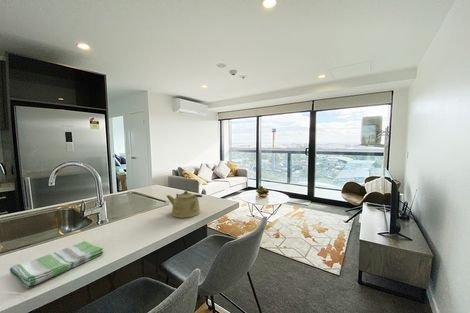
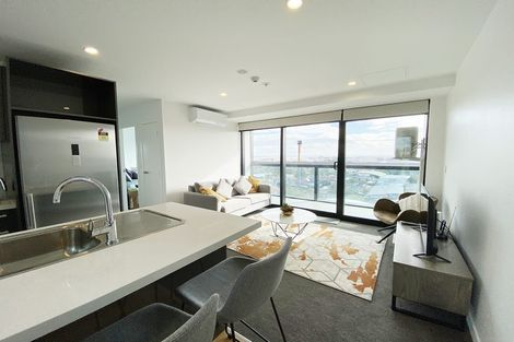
- kettle [166,190,203,219]
- dish towel [9,240,104,289]
